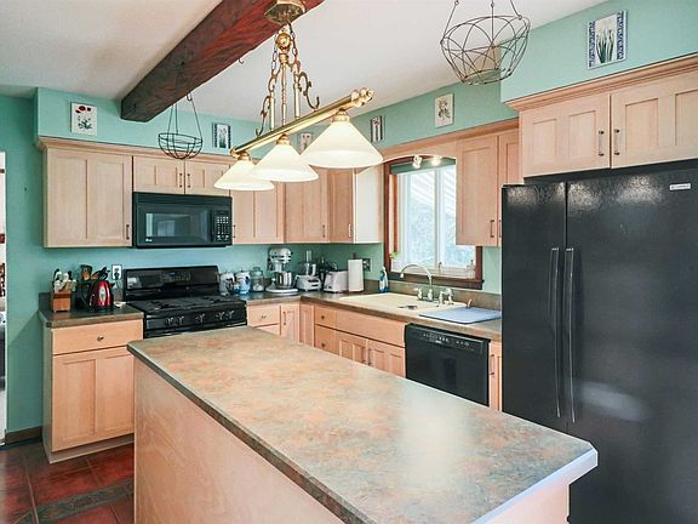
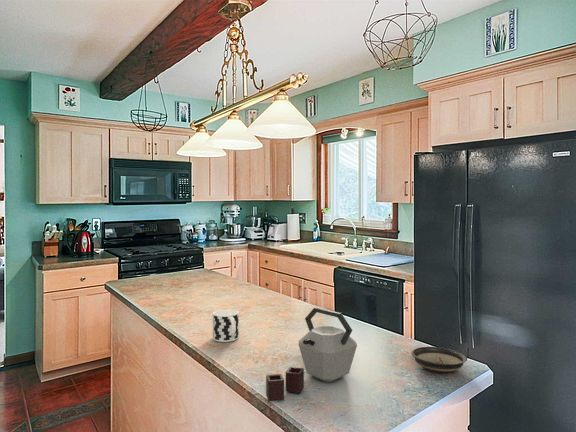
+ kettle [265,306,358,402]
+ cup [212,309,240,343]
+ saucer [410,346,468,373]
